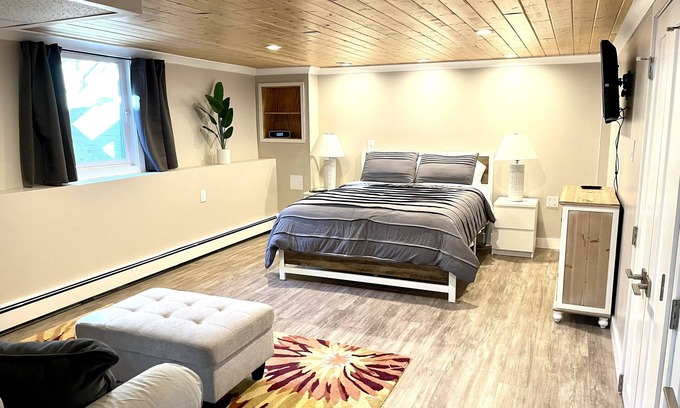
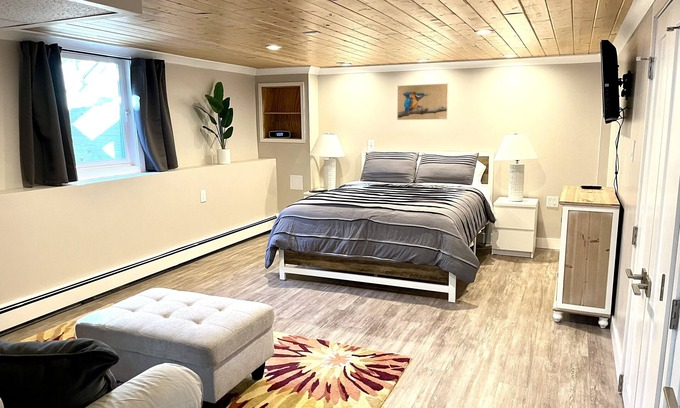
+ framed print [396,83,449,121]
